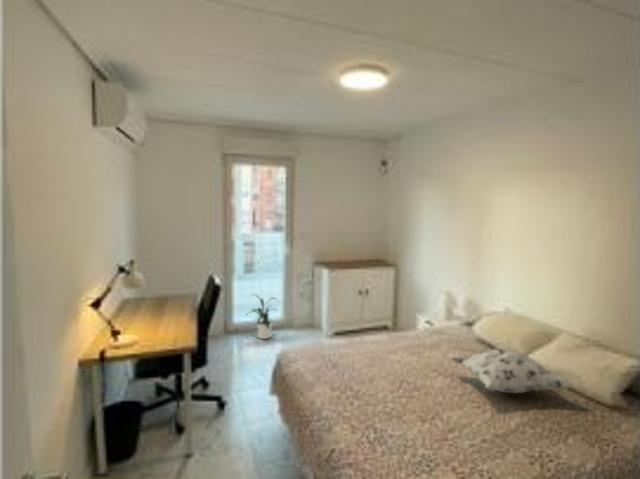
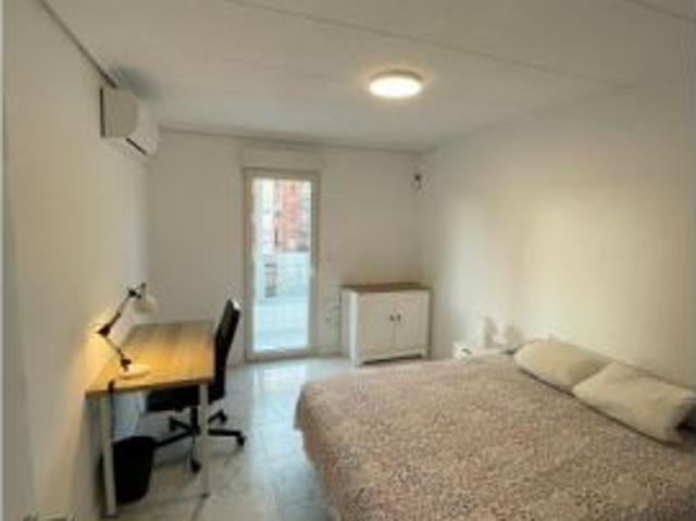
- house plant [247,293,282,340]
- decorative pillow [451,349,575,394]
